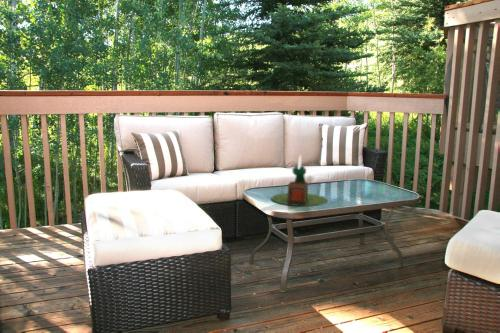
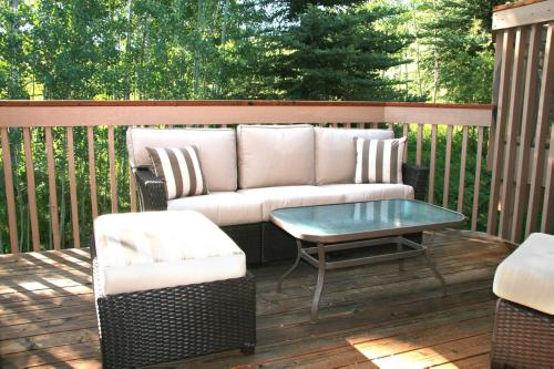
- plant pot [270,154,329,207]
